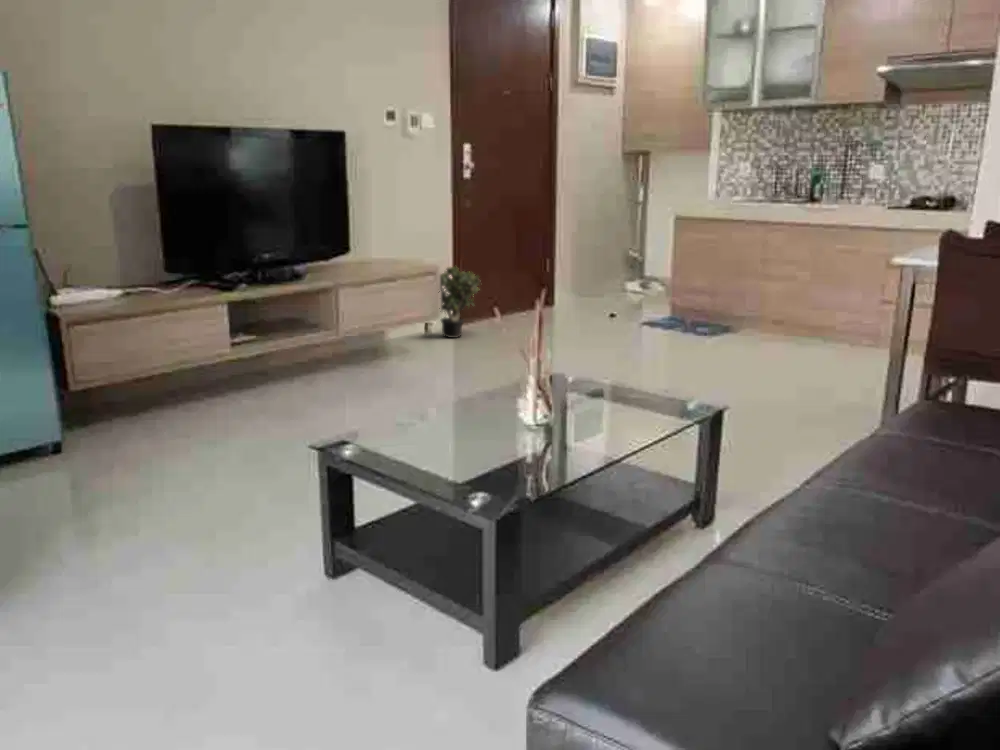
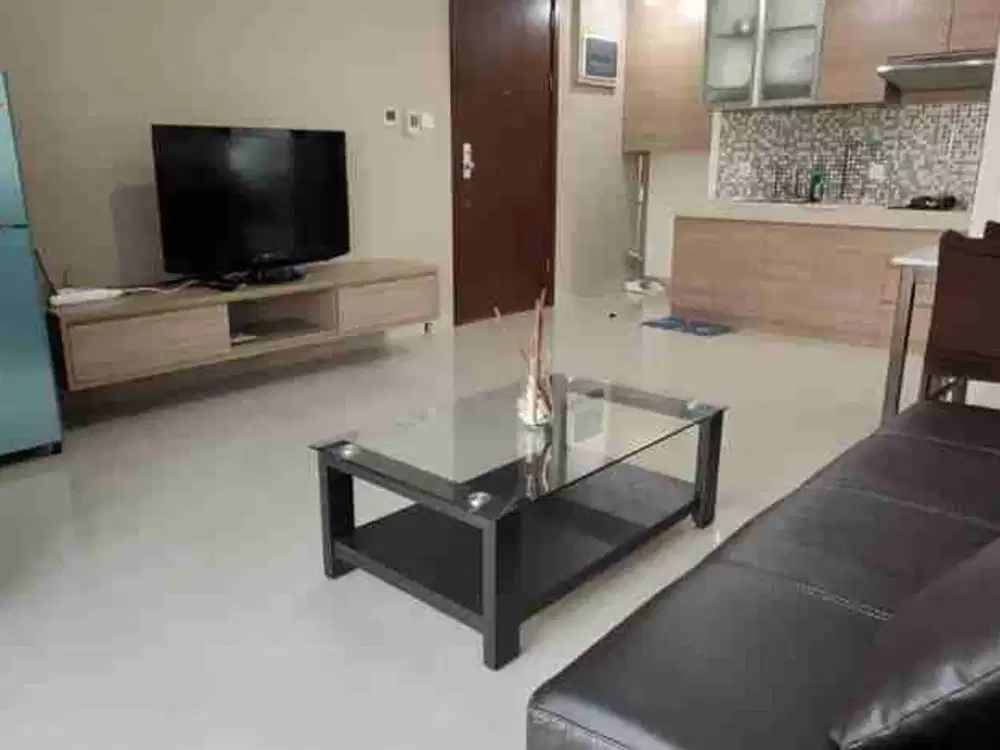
- potted plant [439,265,482,339]
